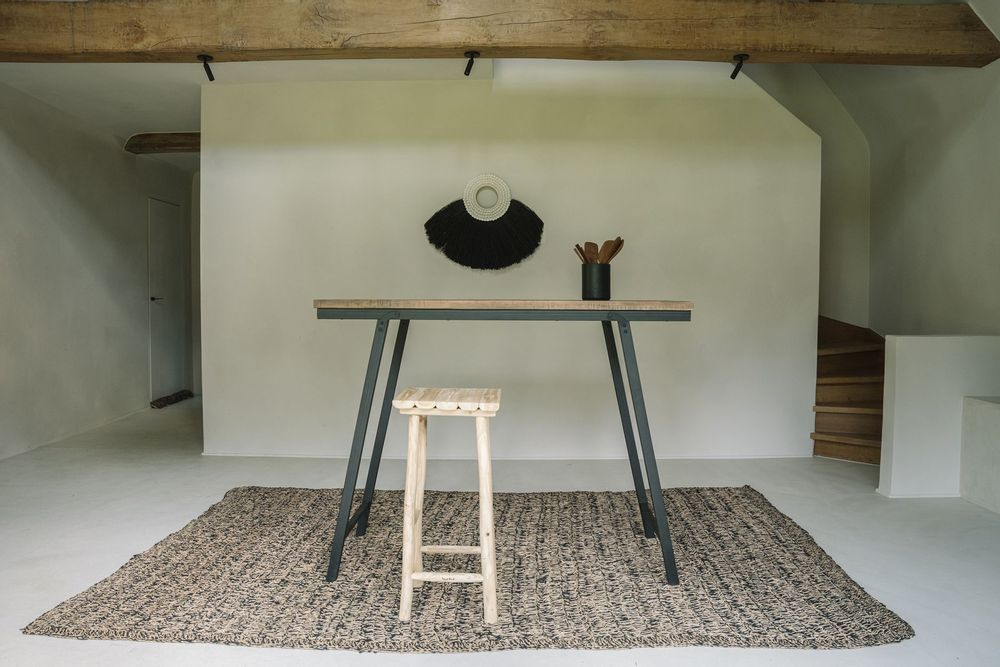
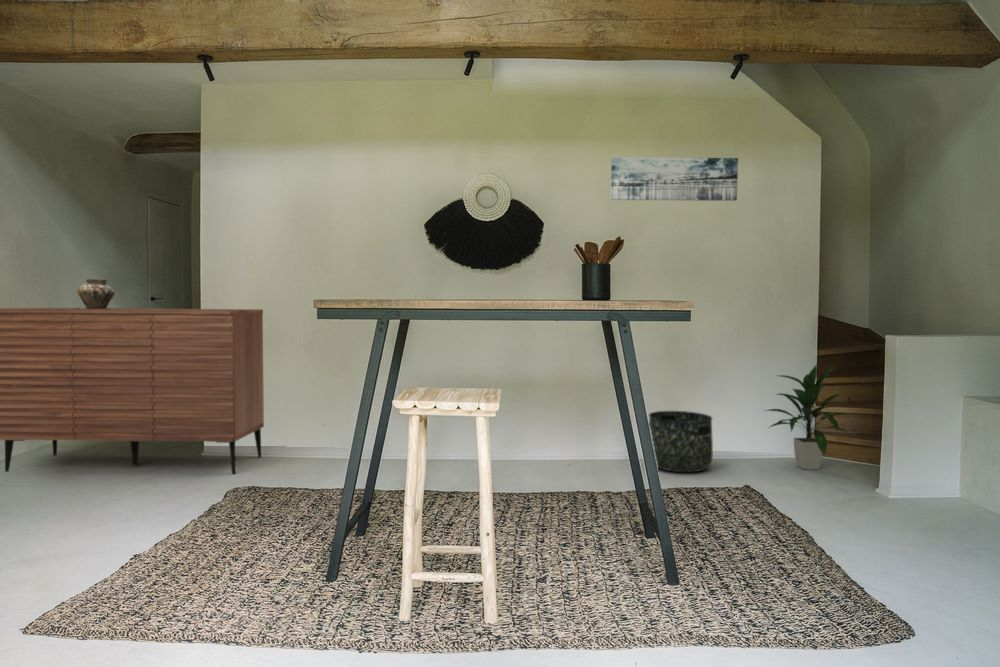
+ wall art [610,156,739,202]
+ basket [648,410,714,474]
+ sideboard [0,307,265,475]
+ indoor plant [764,363,852,471]
+ ceramic vessel [74,277,126,309]
